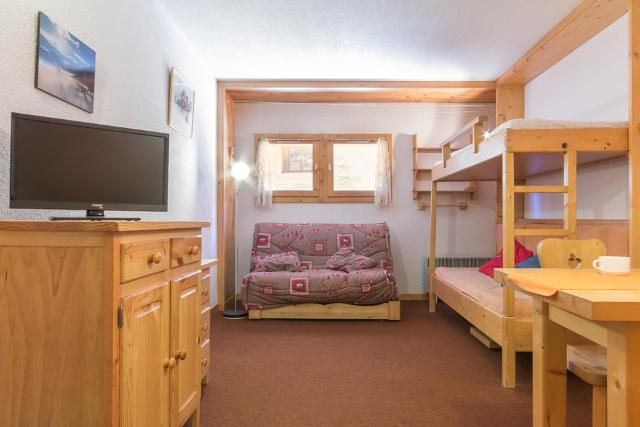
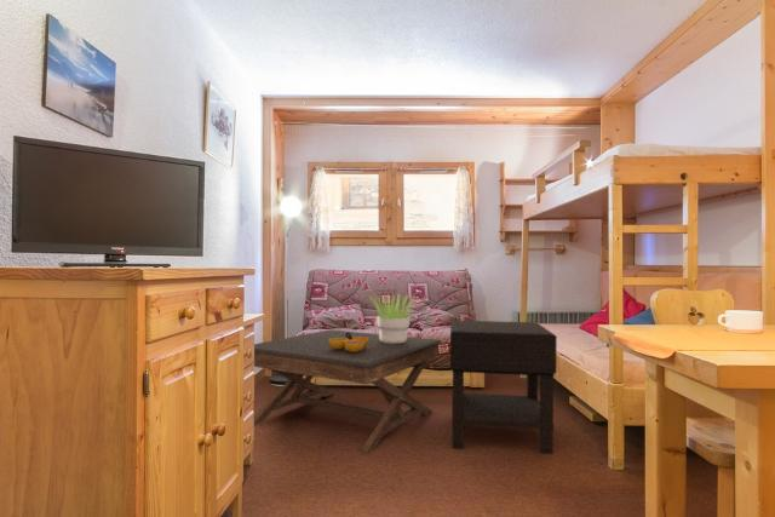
+ potted plant [367,292,418,344]
+ coffee table [253,328,443,455]
+ nightstand [449,320,558,455]
+ decorative bowl [328,331,368,352]
